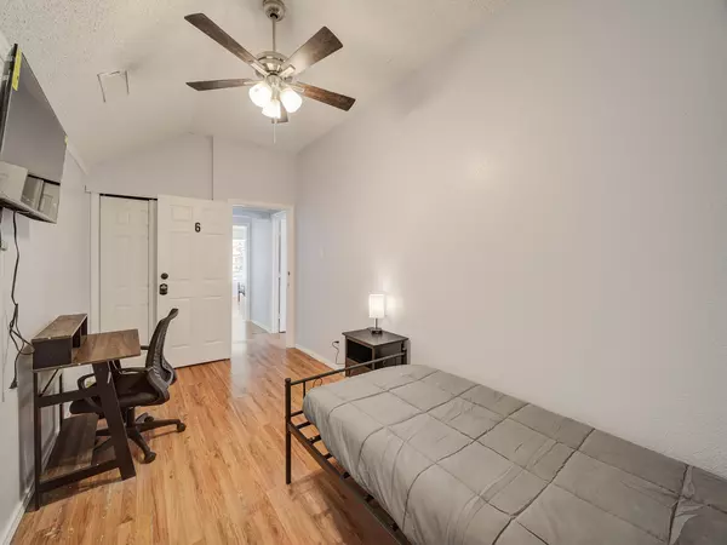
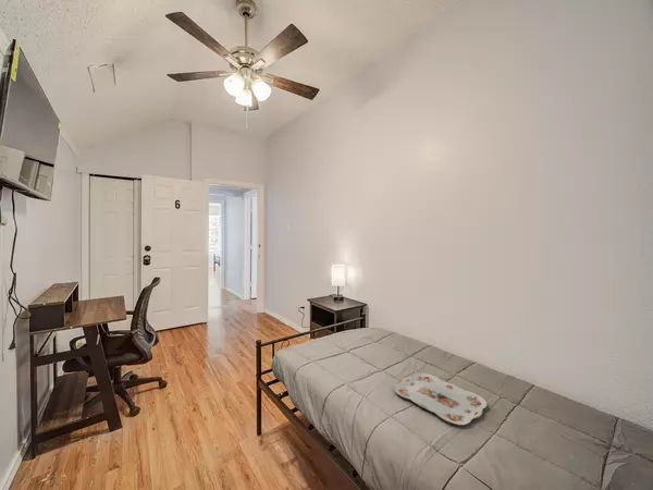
+ serving tray [393,372,488,426]
